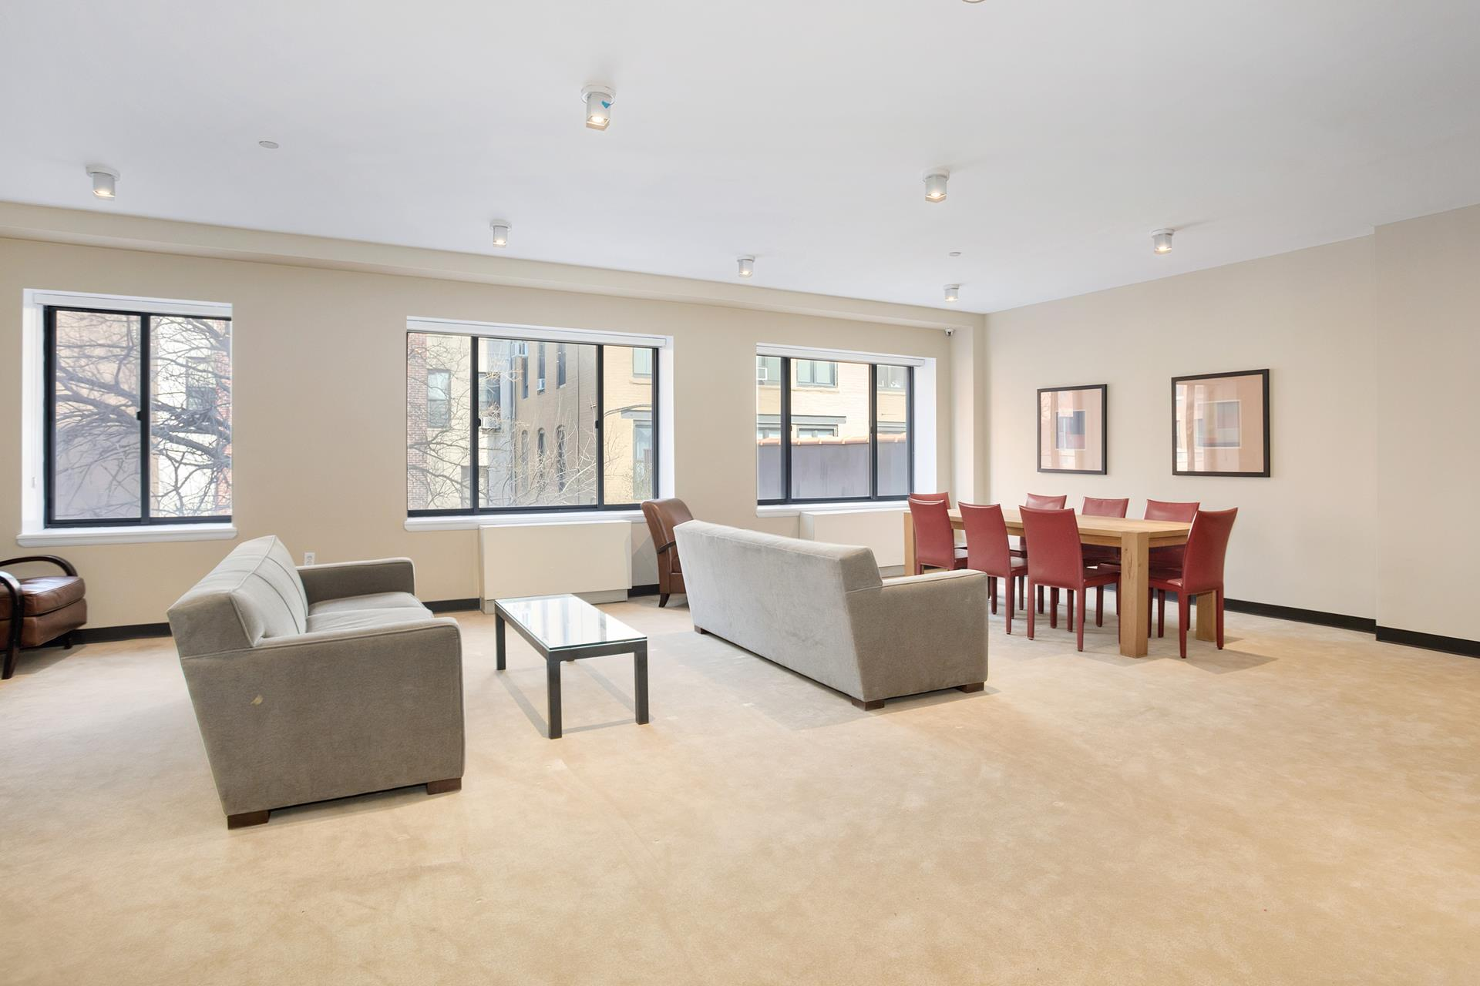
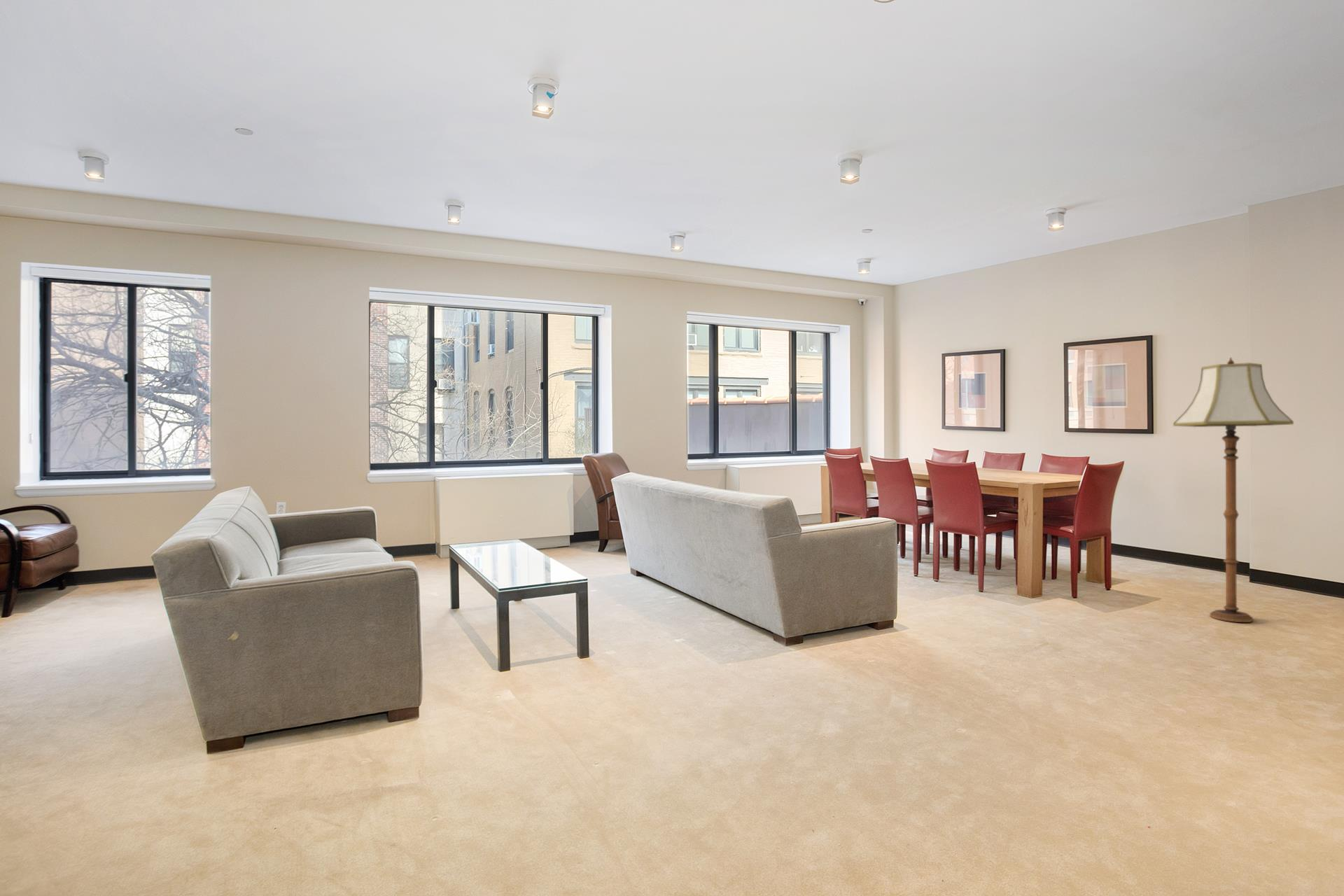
+ floor lamp [1173,357,1294,623]
